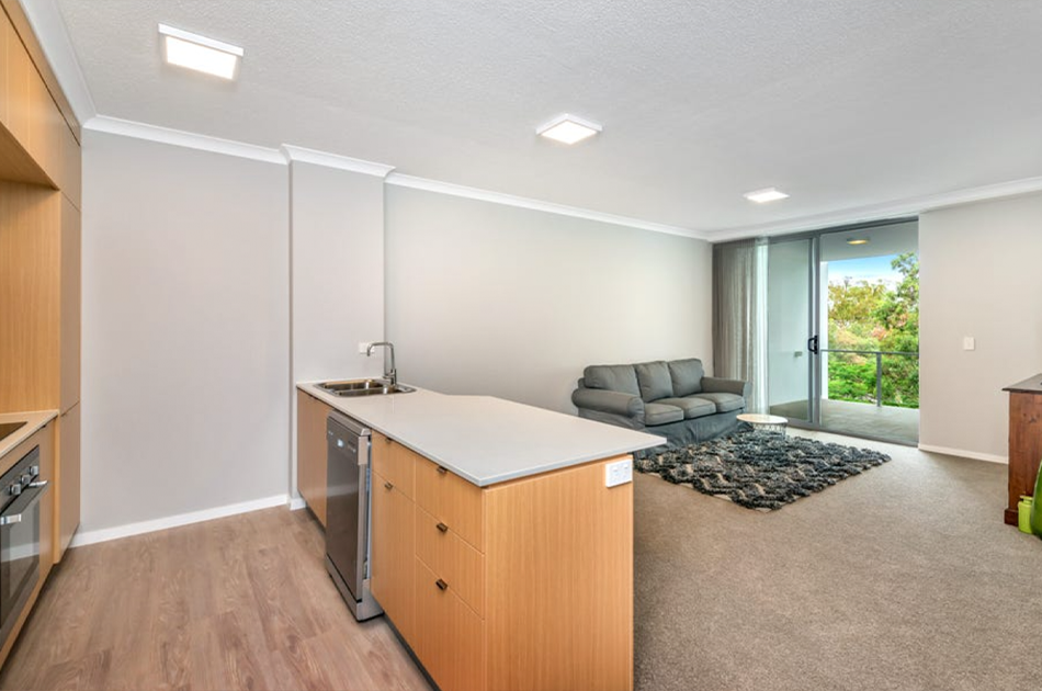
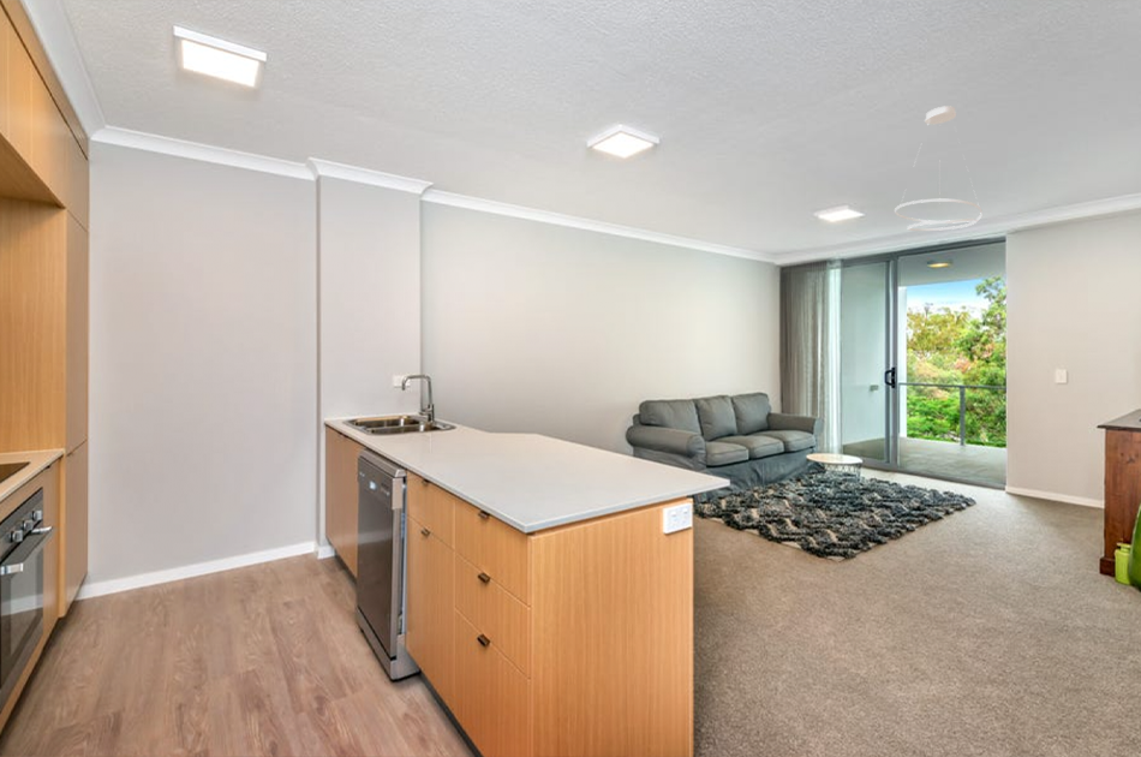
+ ceiling light fixture [894,105,984,232]
